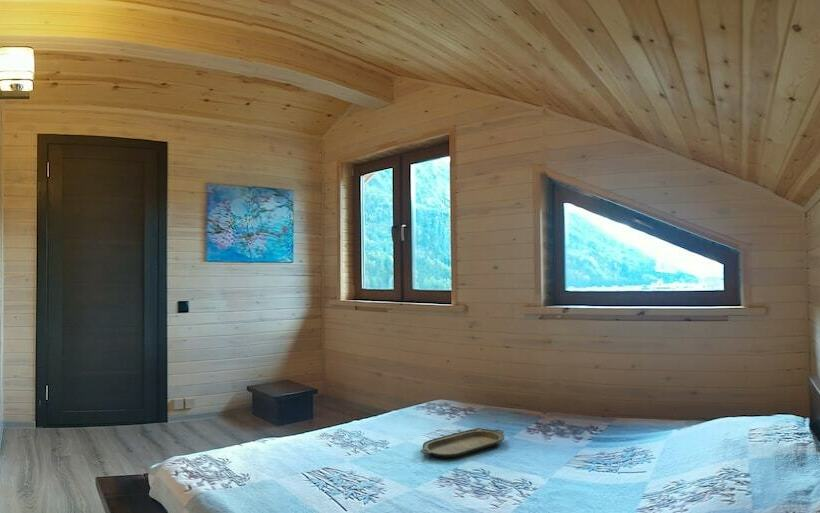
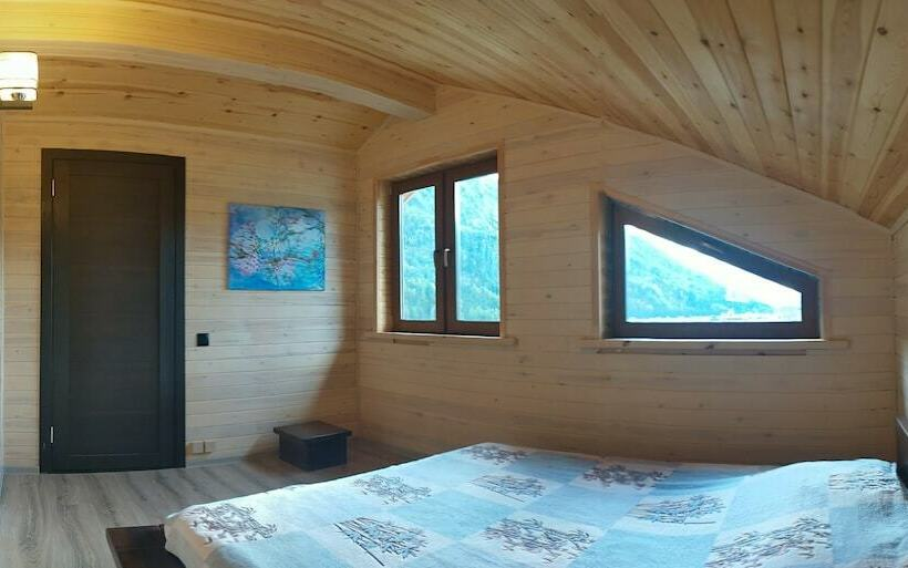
- serving tray [420,427,505,459]
